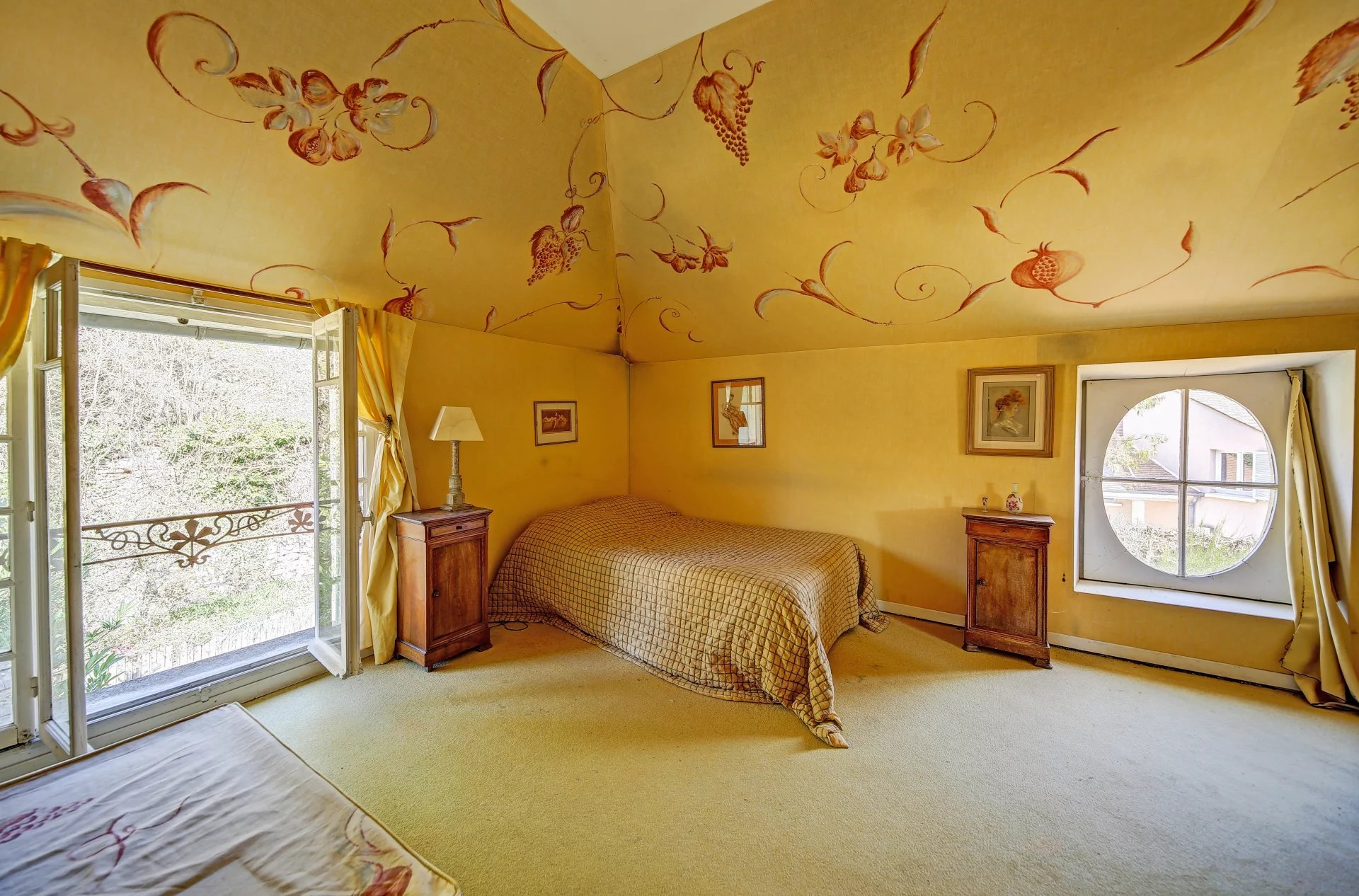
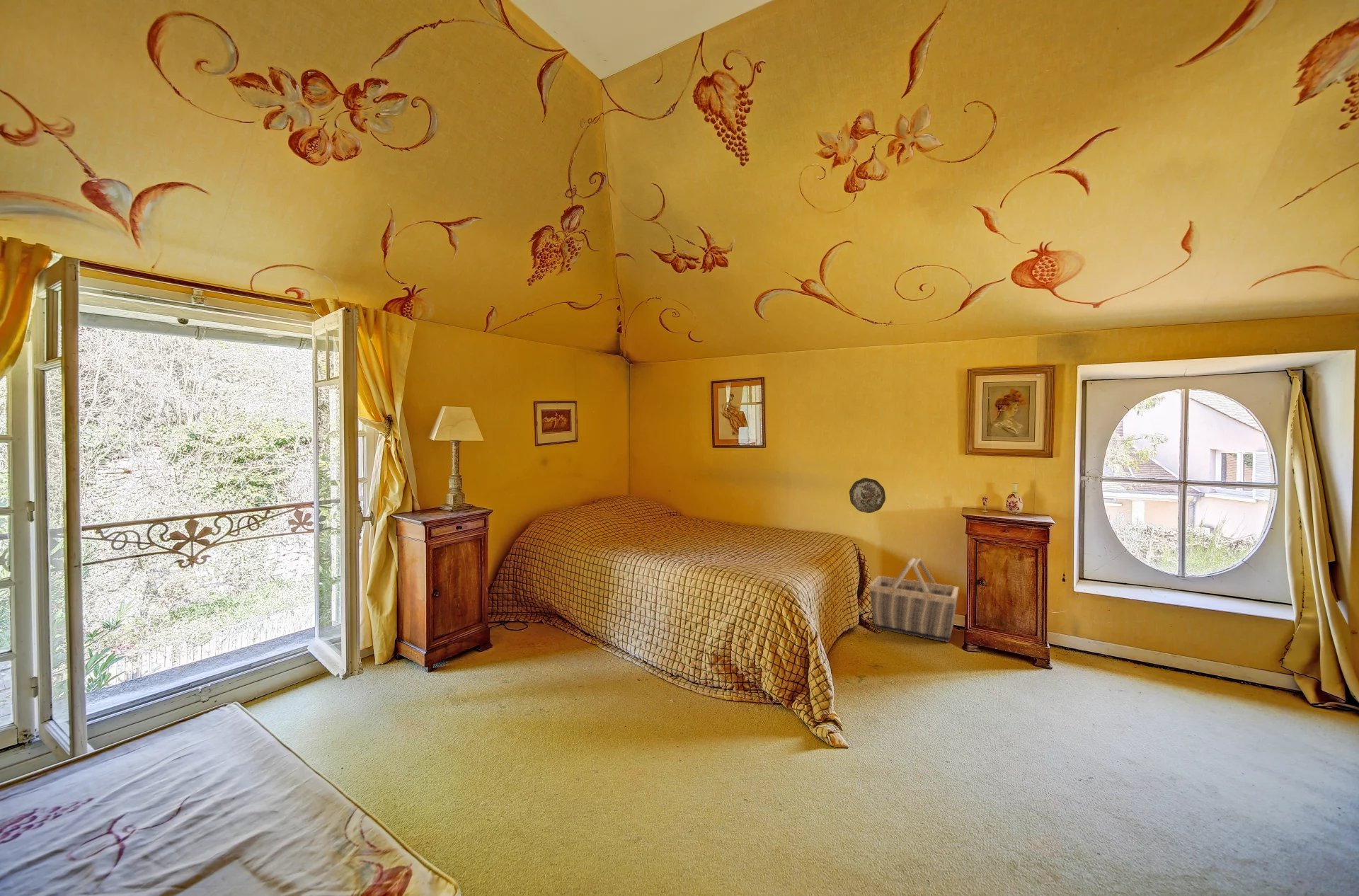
+ decorative plate [849,477,886,514]
+ basket [868,557,960,643]
